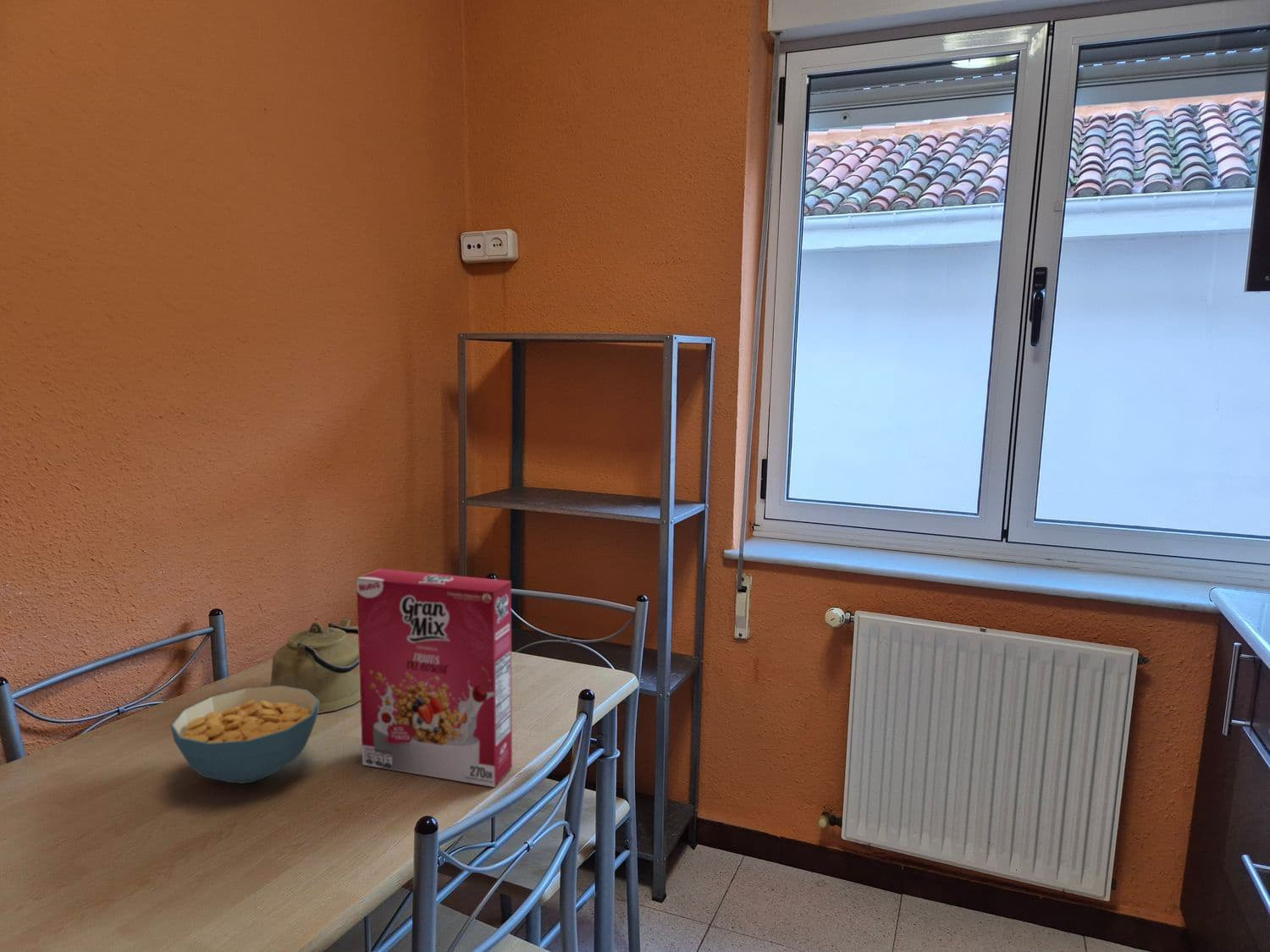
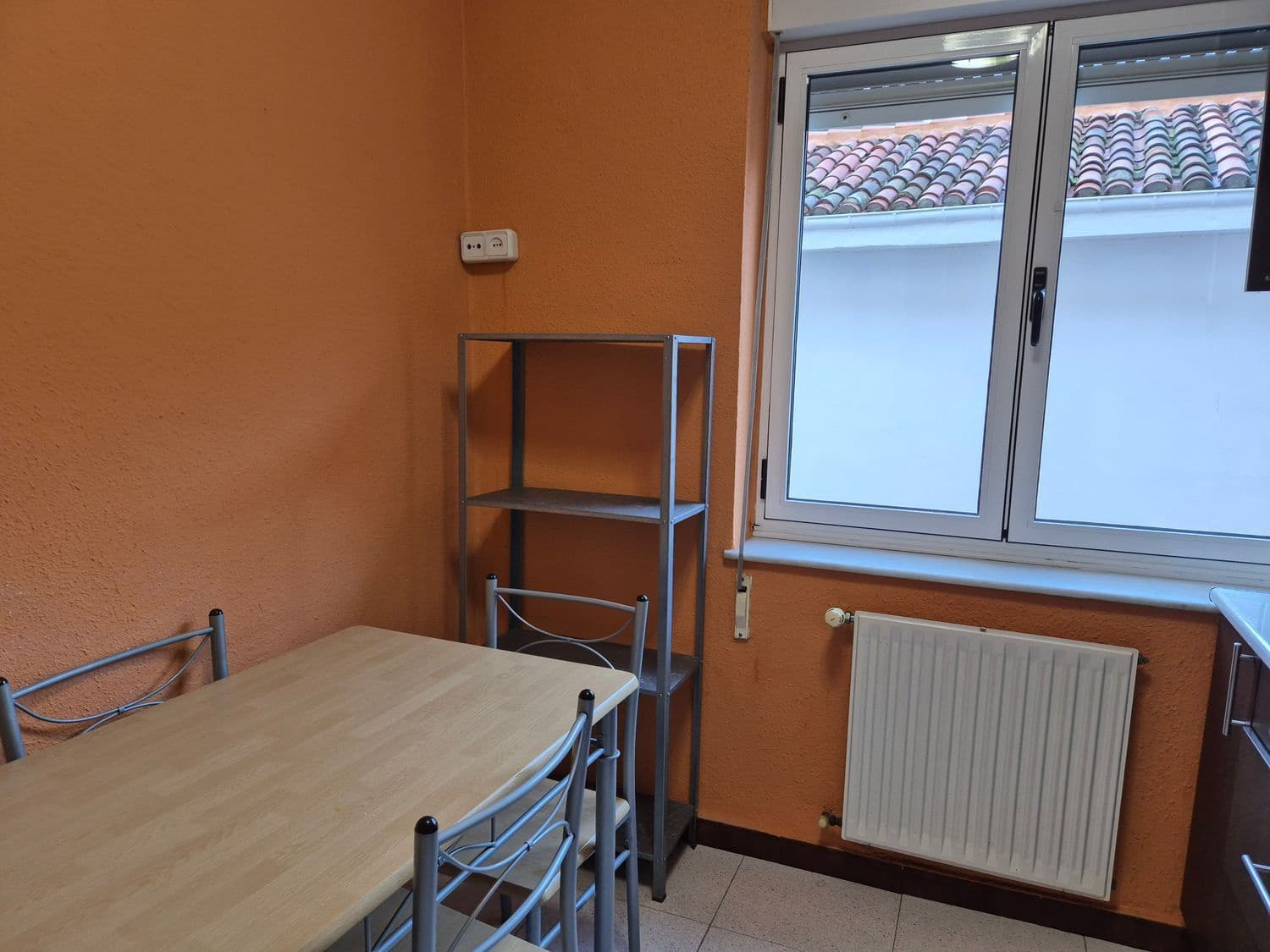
- kettle [270,618,361,714]
- cereal box [356,568,513,788]
- cereal bowl [170,685,319,784]
